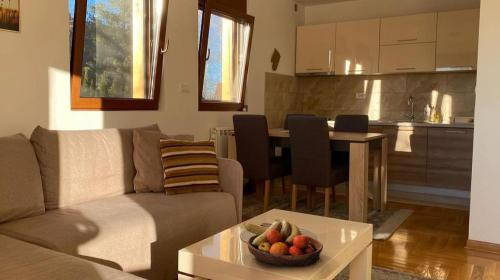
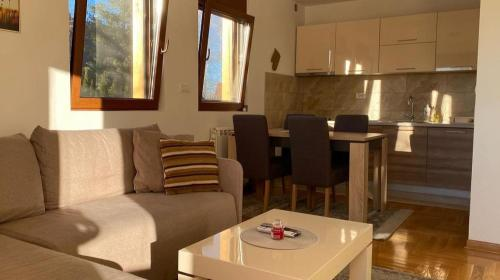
- fruit bowl [243,219,324,267]
